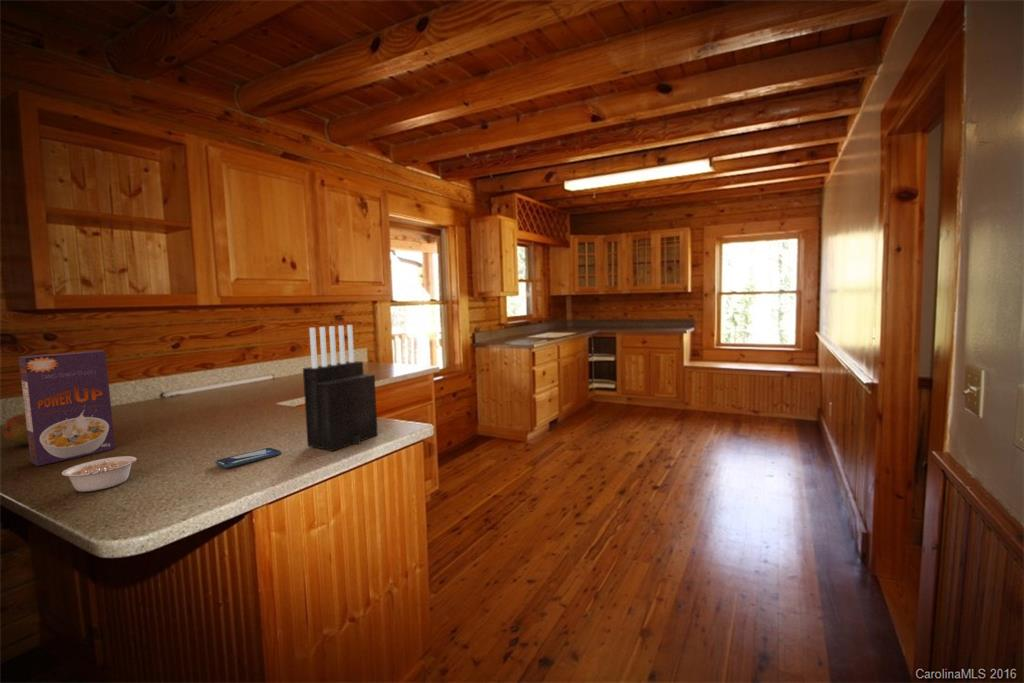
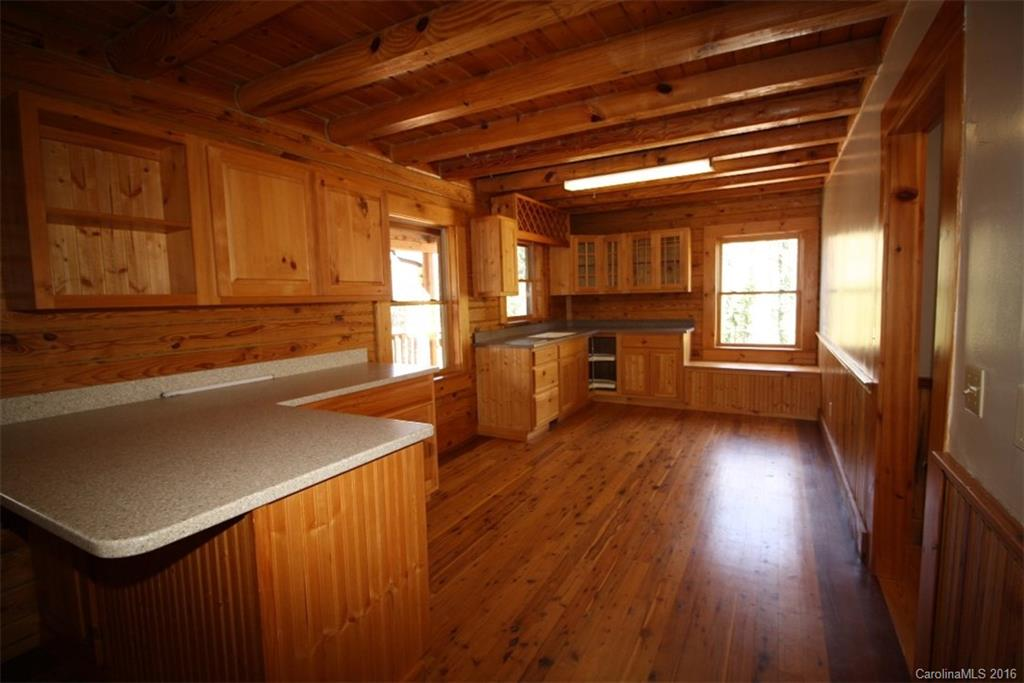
- legume [61,455,147,493]
- cereal box [18,350,116,467]
- knife block [302,324,379,452]
- smartphone [214,447,282,469]
- fruit [2,413,29,445]
